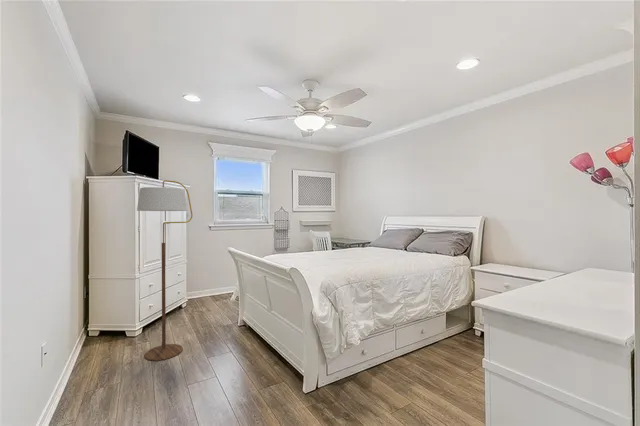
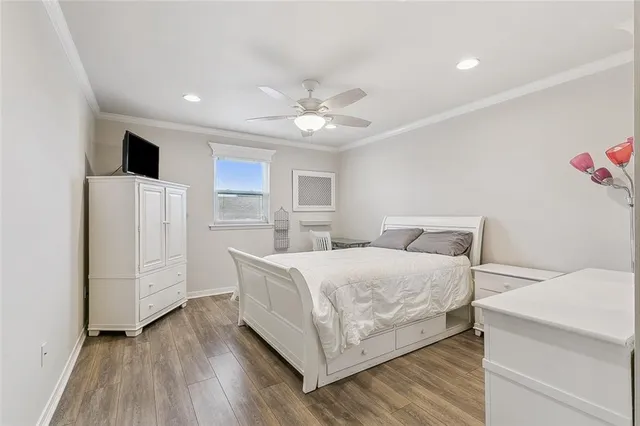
- floor lamp [136,179,194,362]
